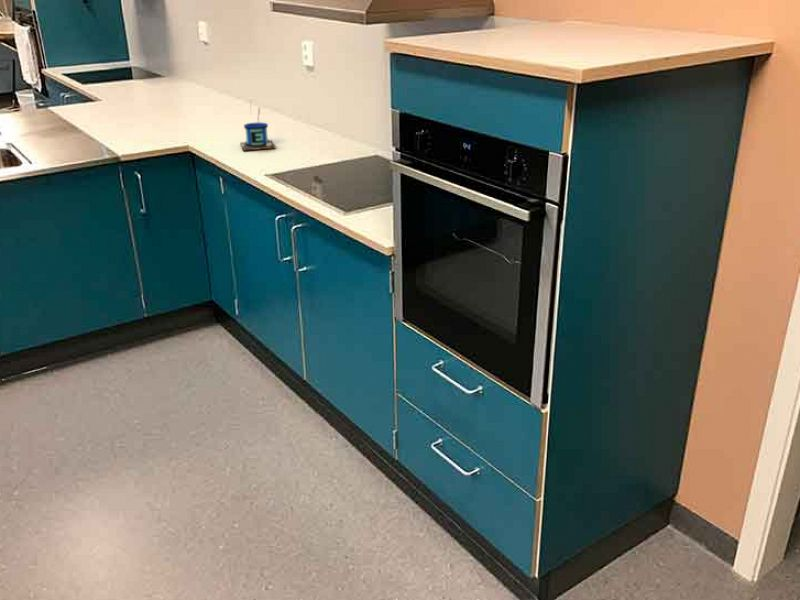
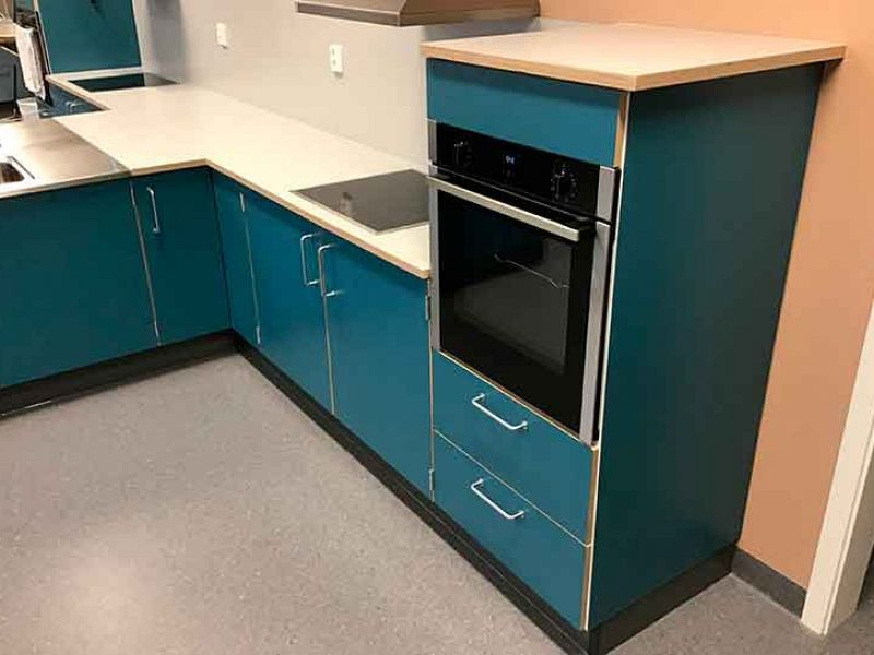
- mug [239,101,276,151]
